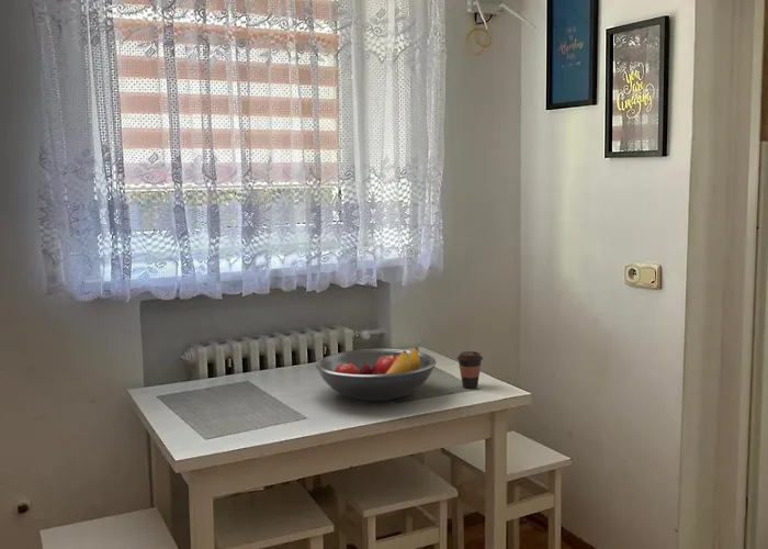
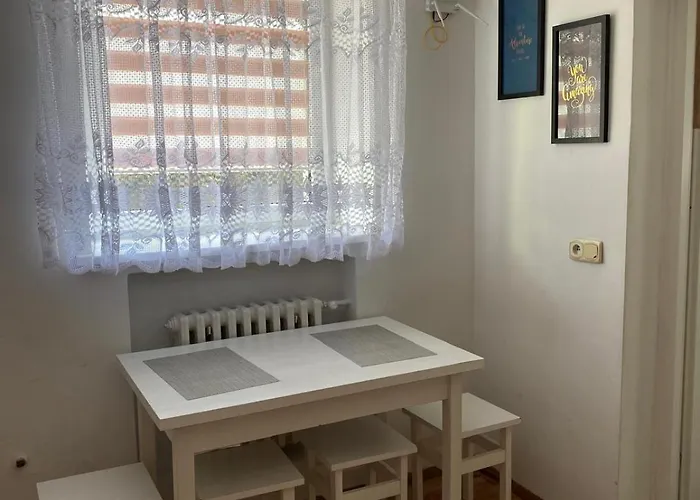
- fruit bowl [315,346,438,402]
- coffee cup [455,350,484,389]
